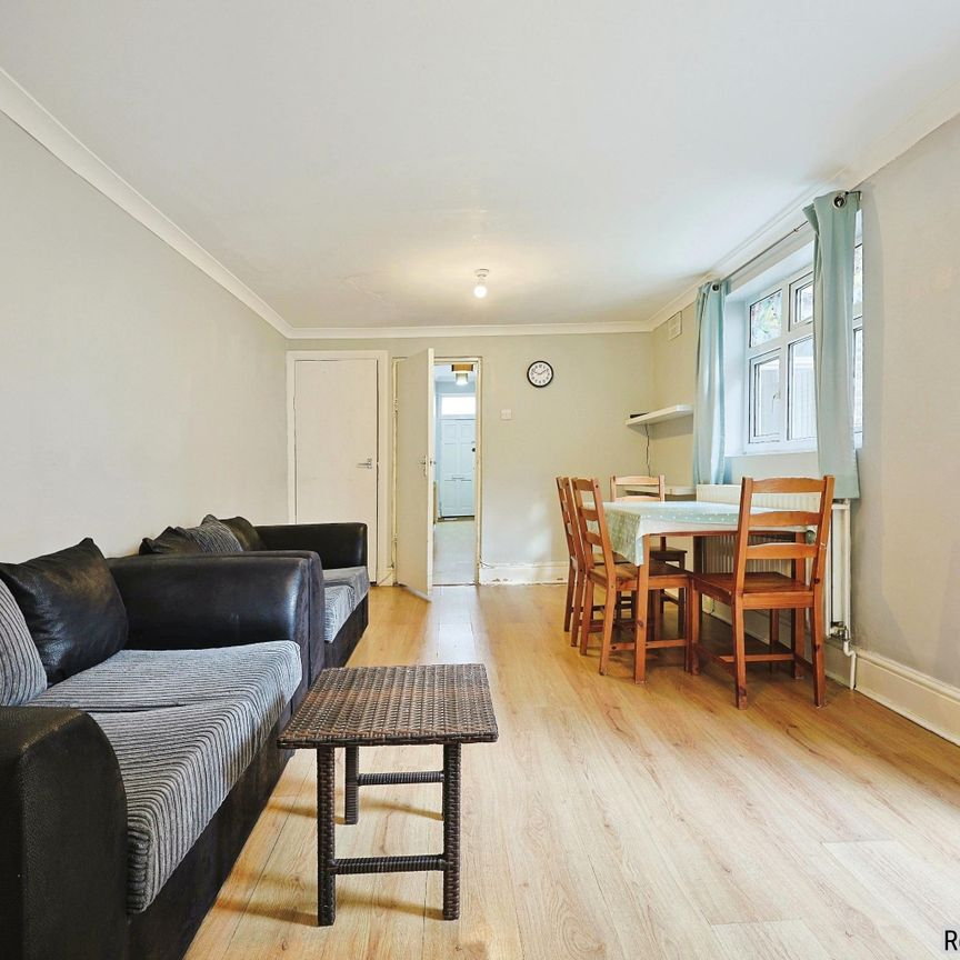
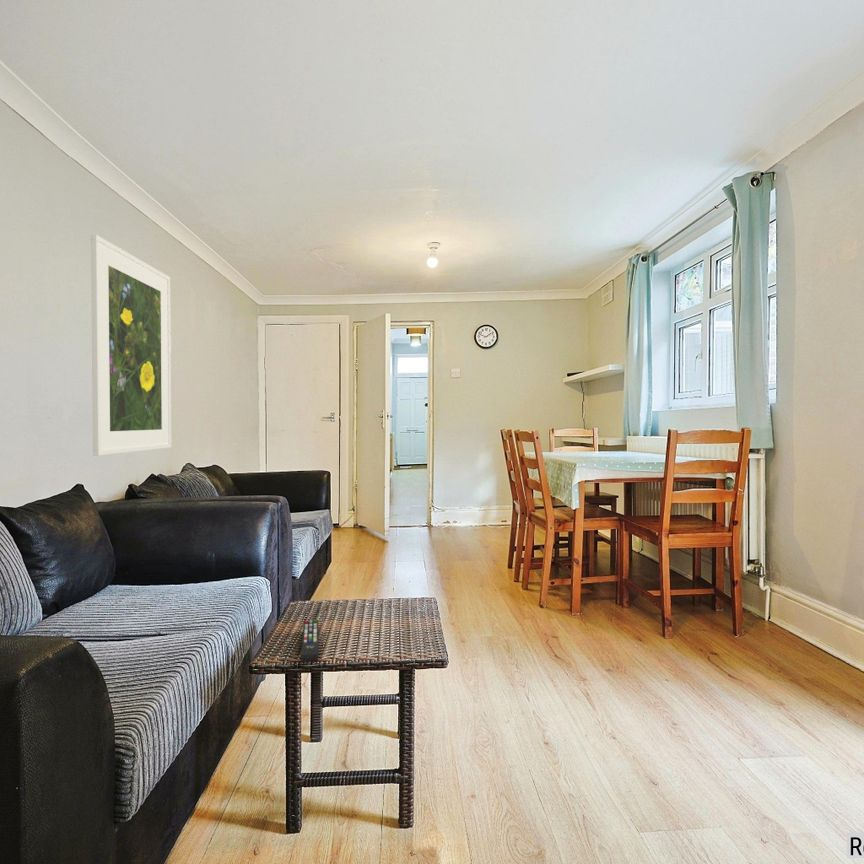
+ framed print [90,234,172,457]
+ remote control [300,619,319,663]
